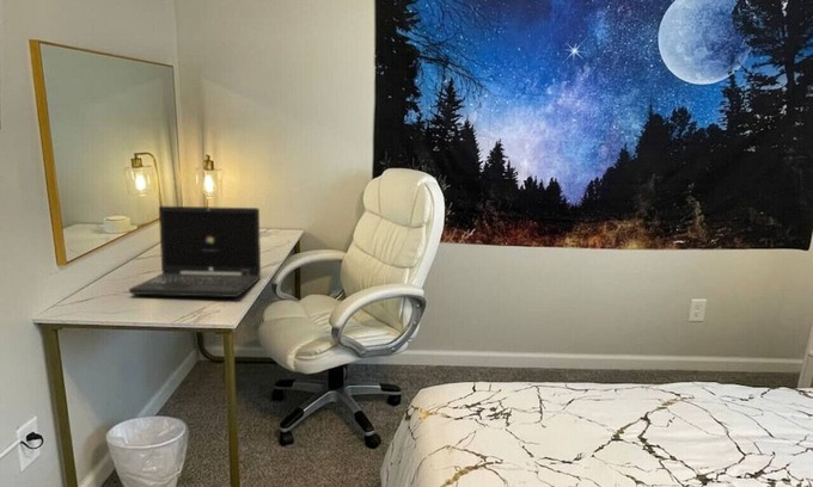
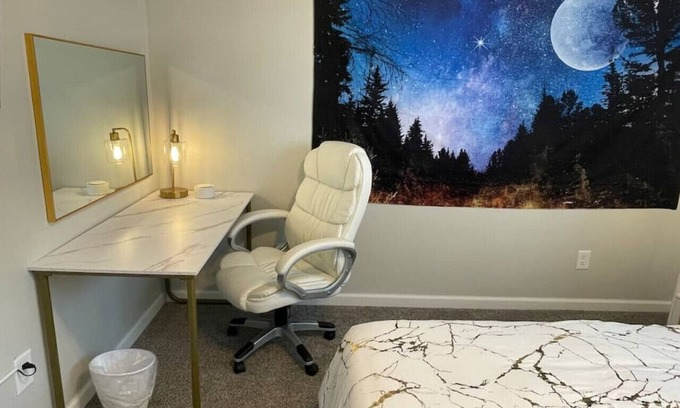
- laptop [128,205,262,298]
